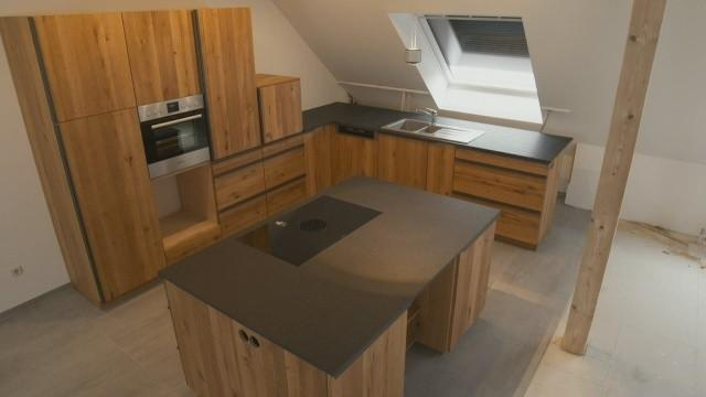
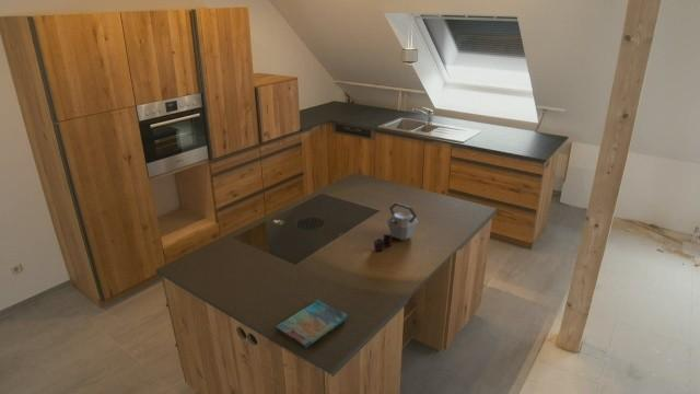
+ dish towel [275,299,349,349]
+ kettle [373,201,419,252]
